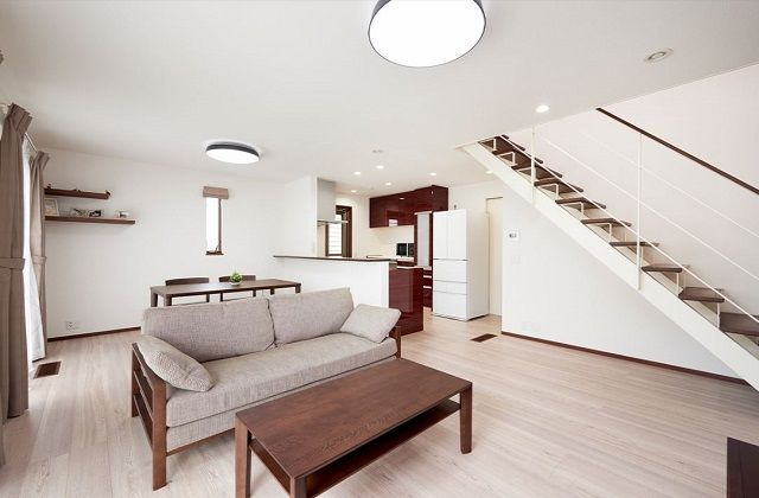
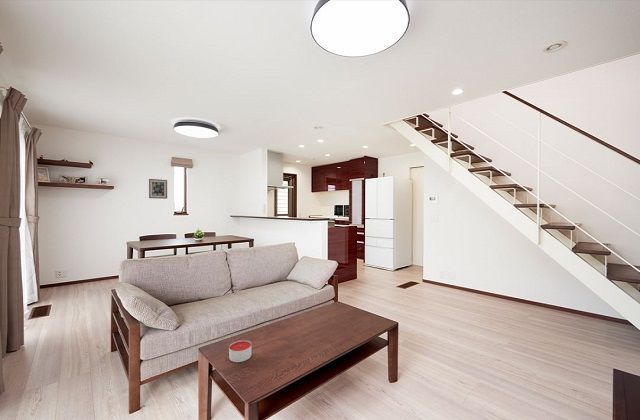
+ wall art [148,178,168,200]
+ candle [228,339,252,363]
